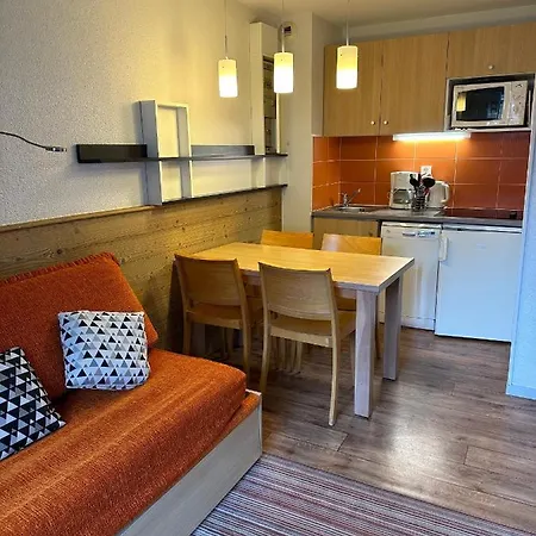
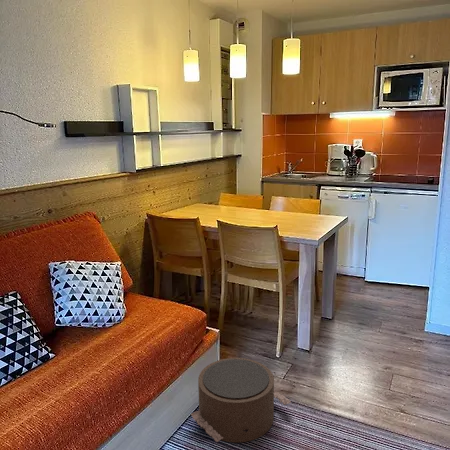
+ pouf [190,357,292,444]
